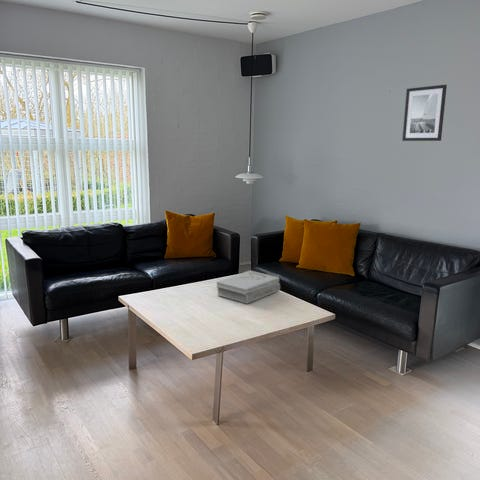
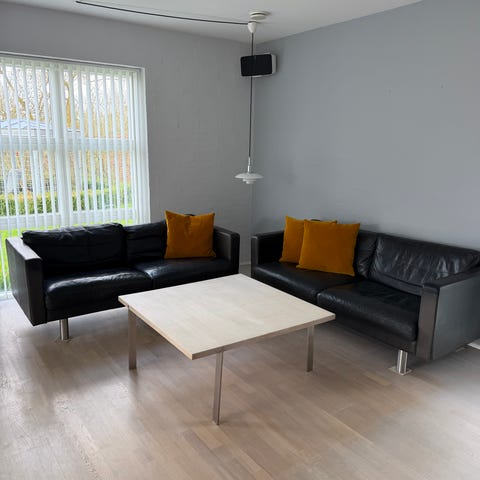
- books [215,270,281,305]
- wall art [401,84,448,142]
